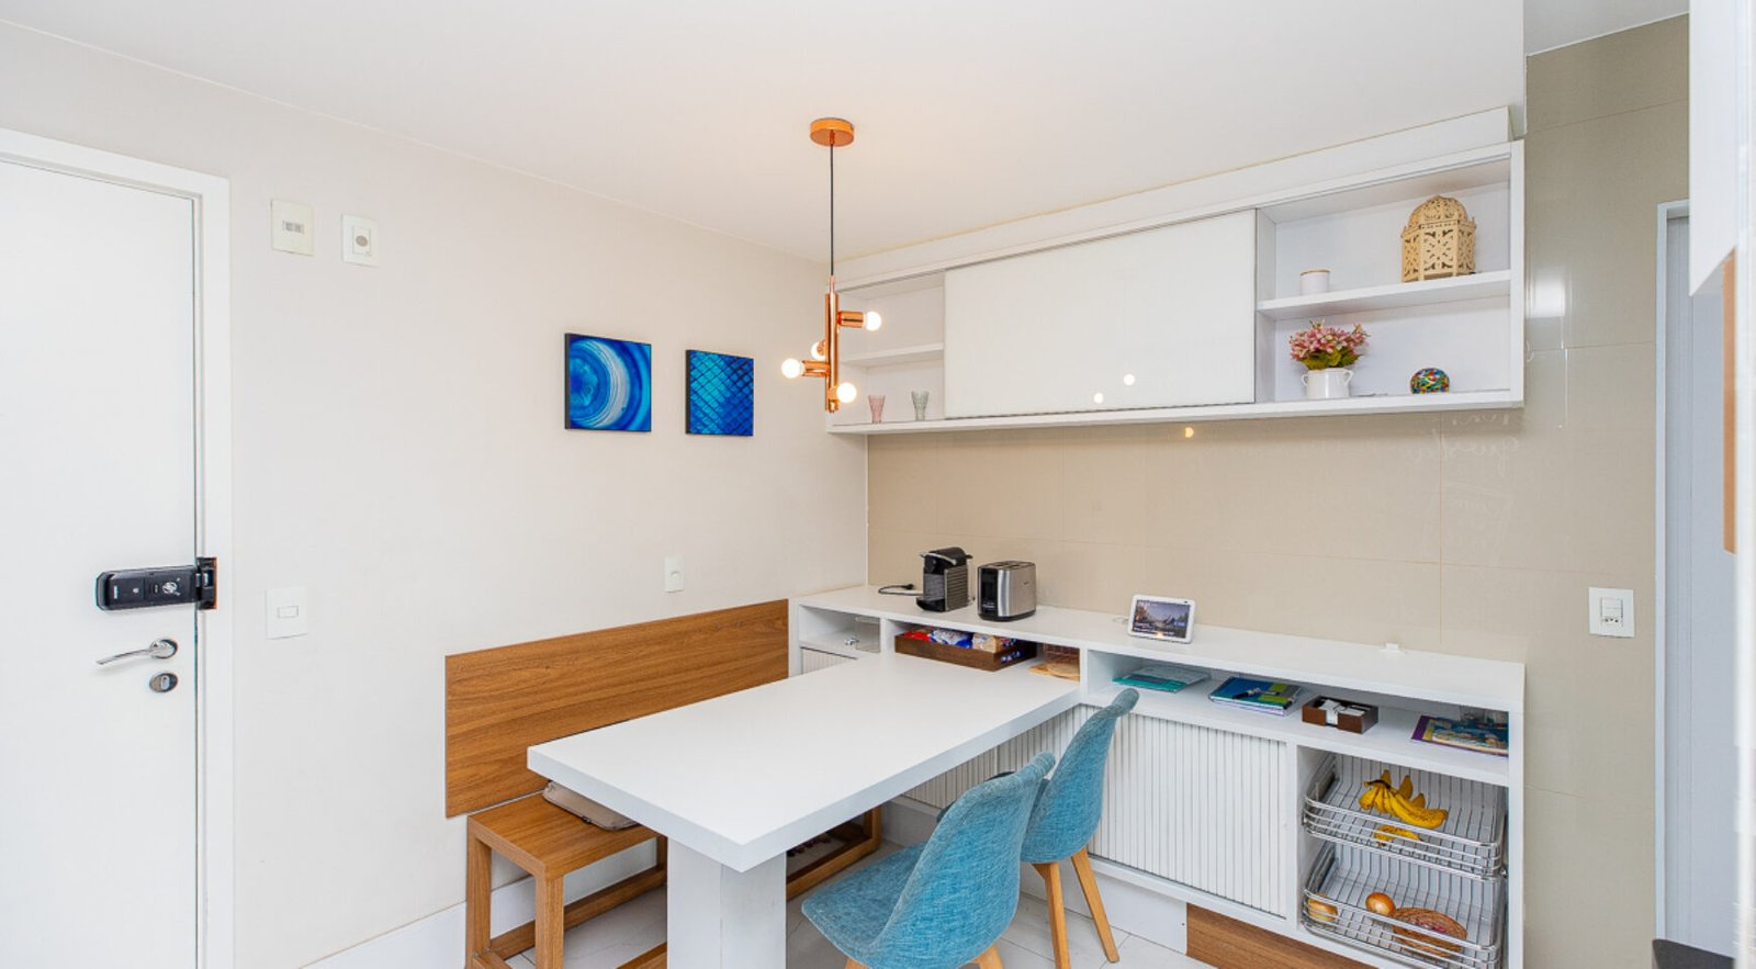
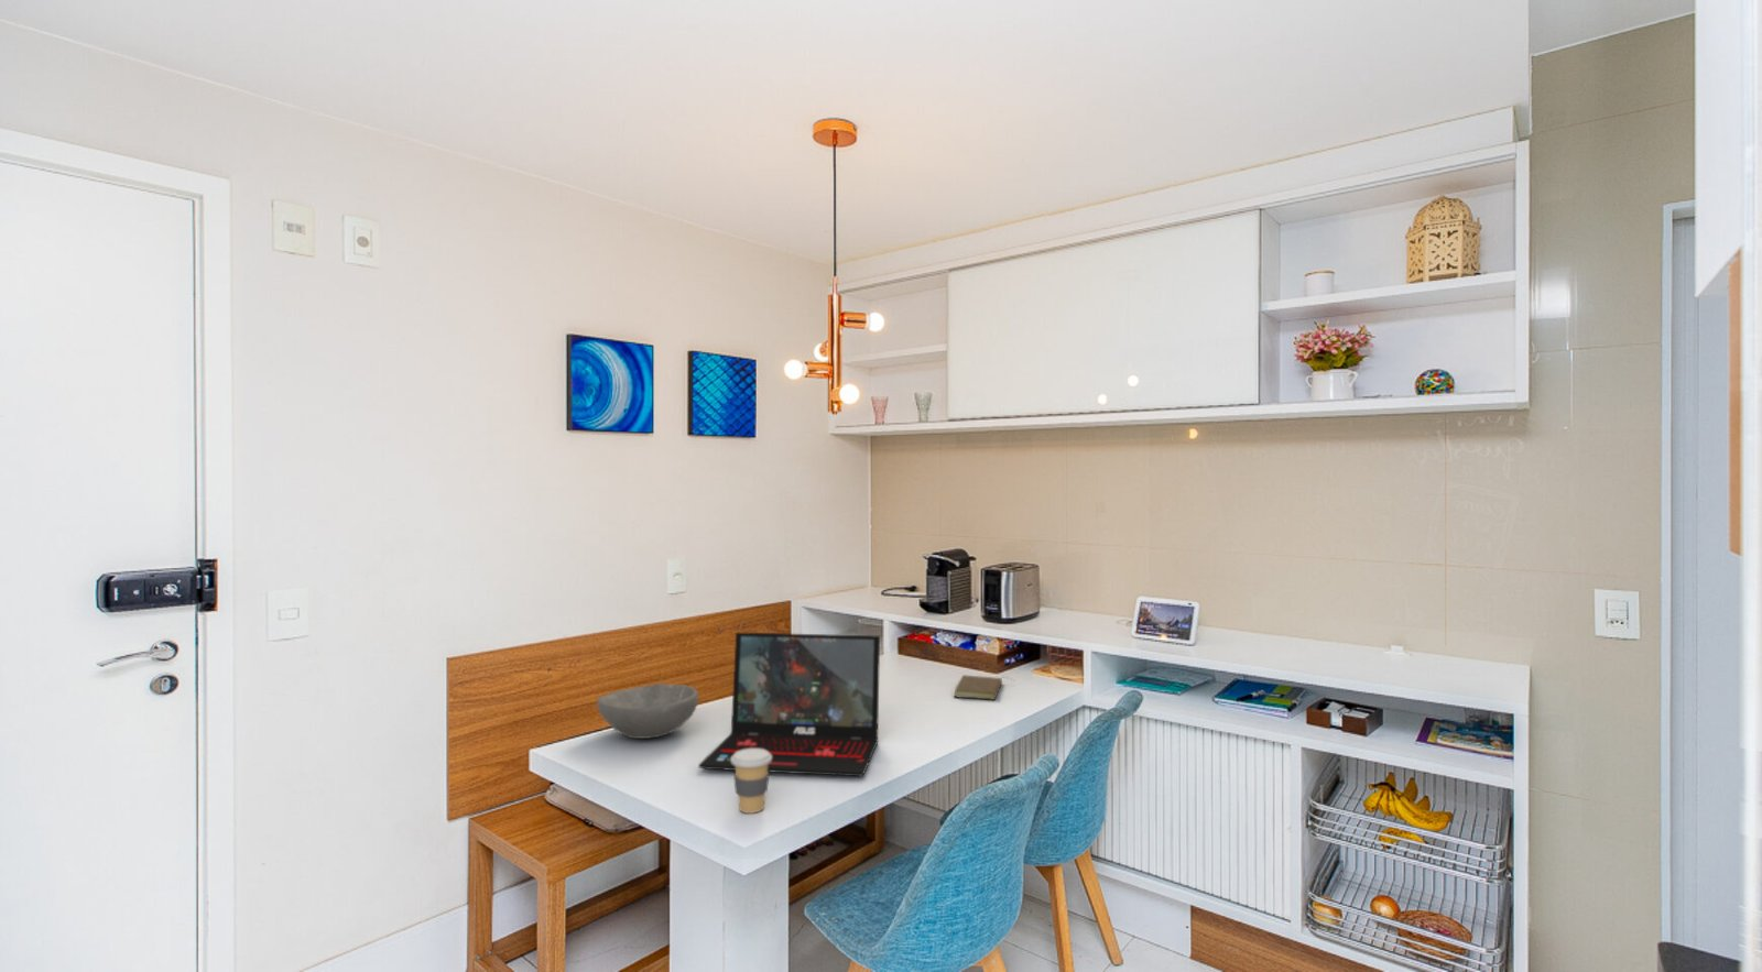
+ bowl [596,682,699,740]
+ book [953,674,1014,701]
+ coffee cup [731,748,772,814]
+ laptop [697,631,881,777]
